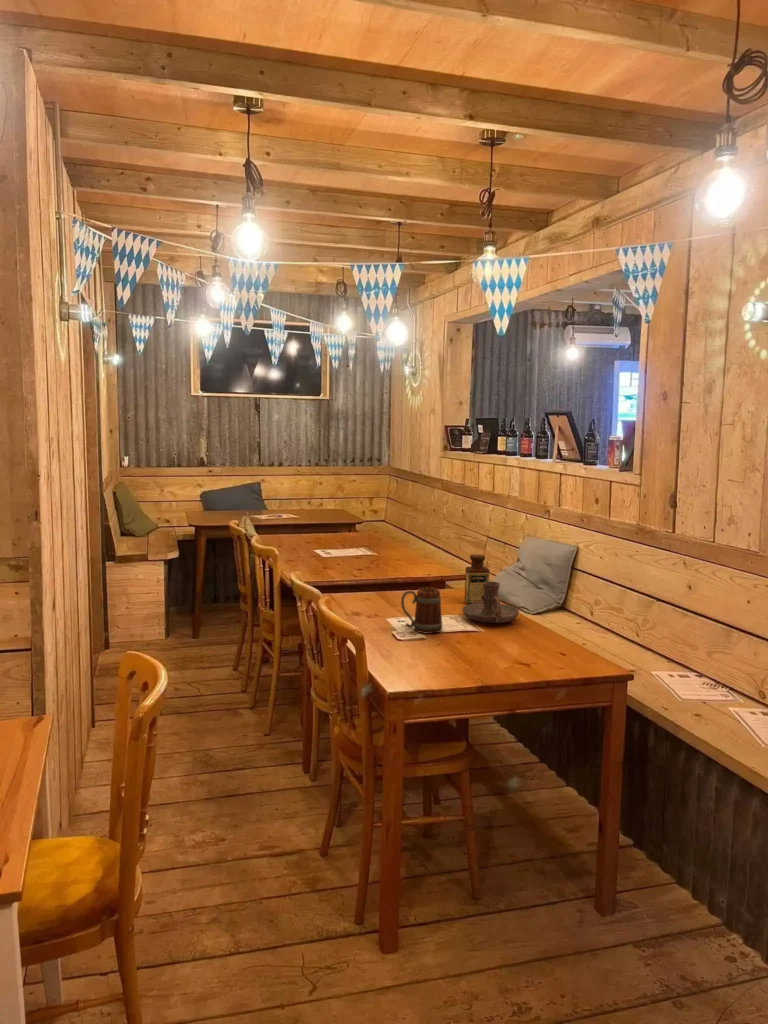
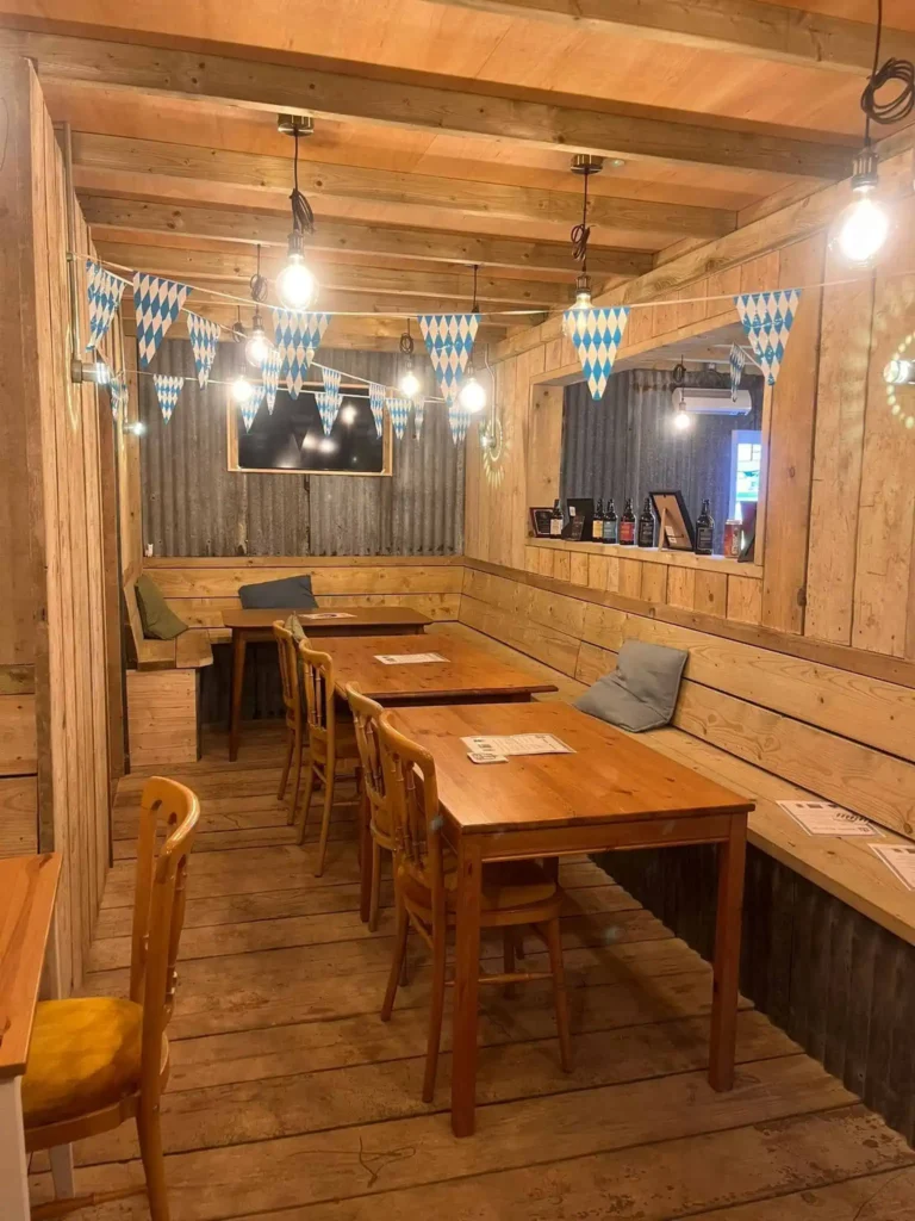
- candle holder [461,580,520,624]
- bottle [464,552,491,605]
- beer mug [400,587,444,635]
